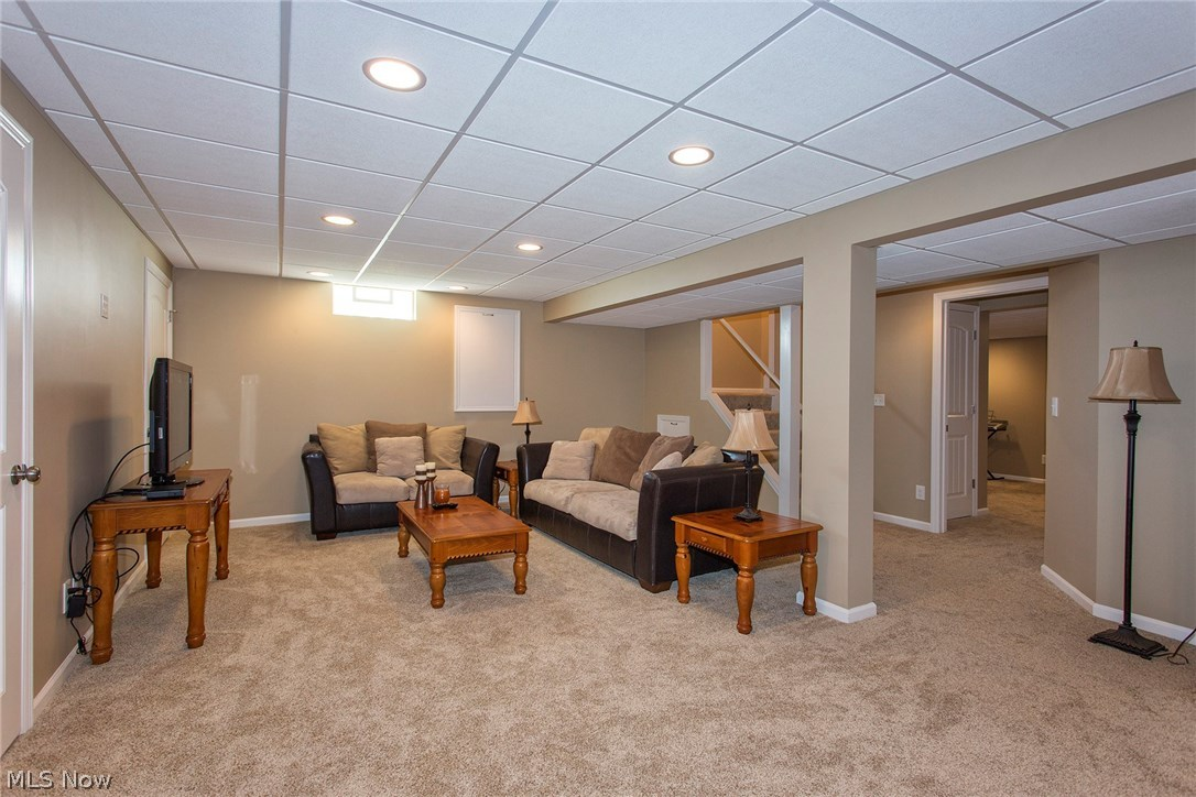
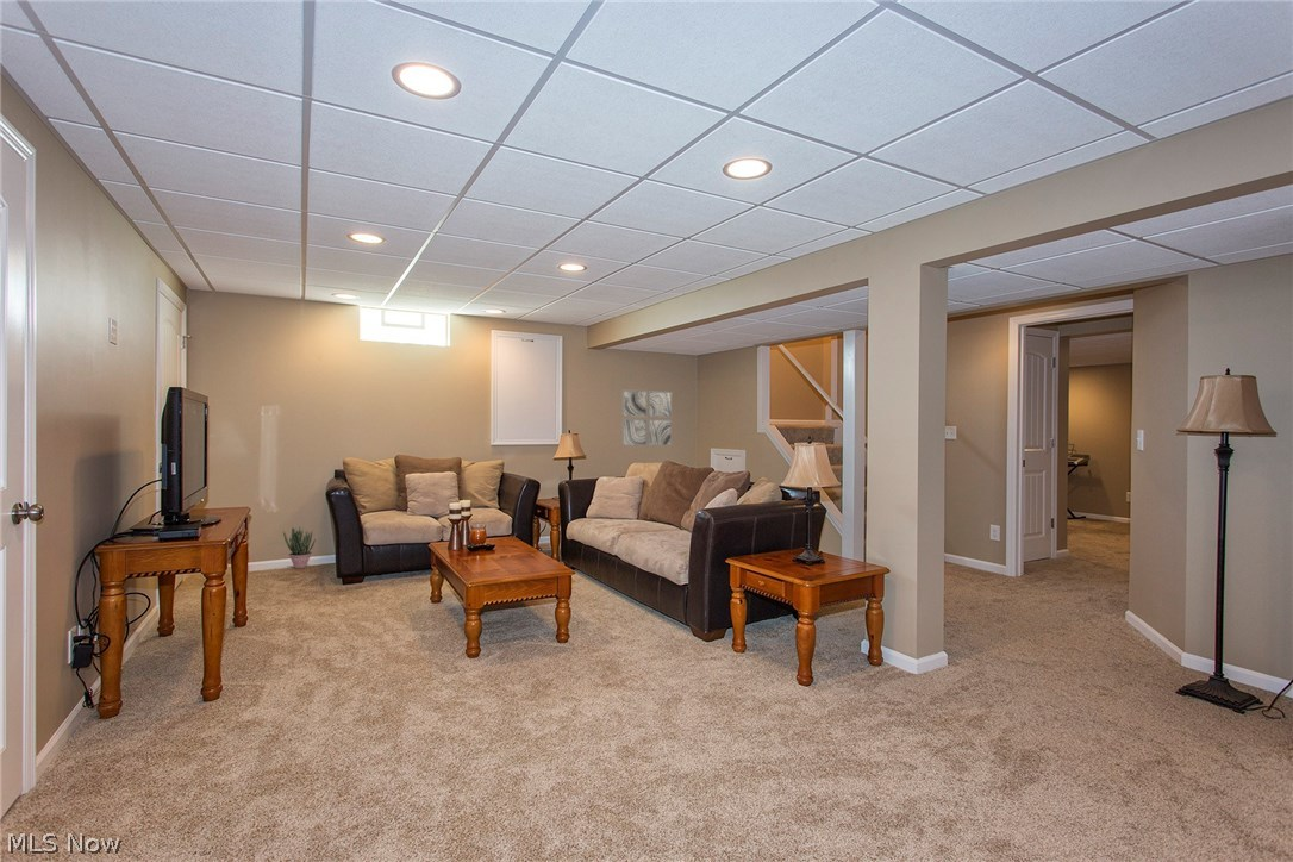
+ wall art [620,388,674,448]
+ potted plant [282,526,317,570]
